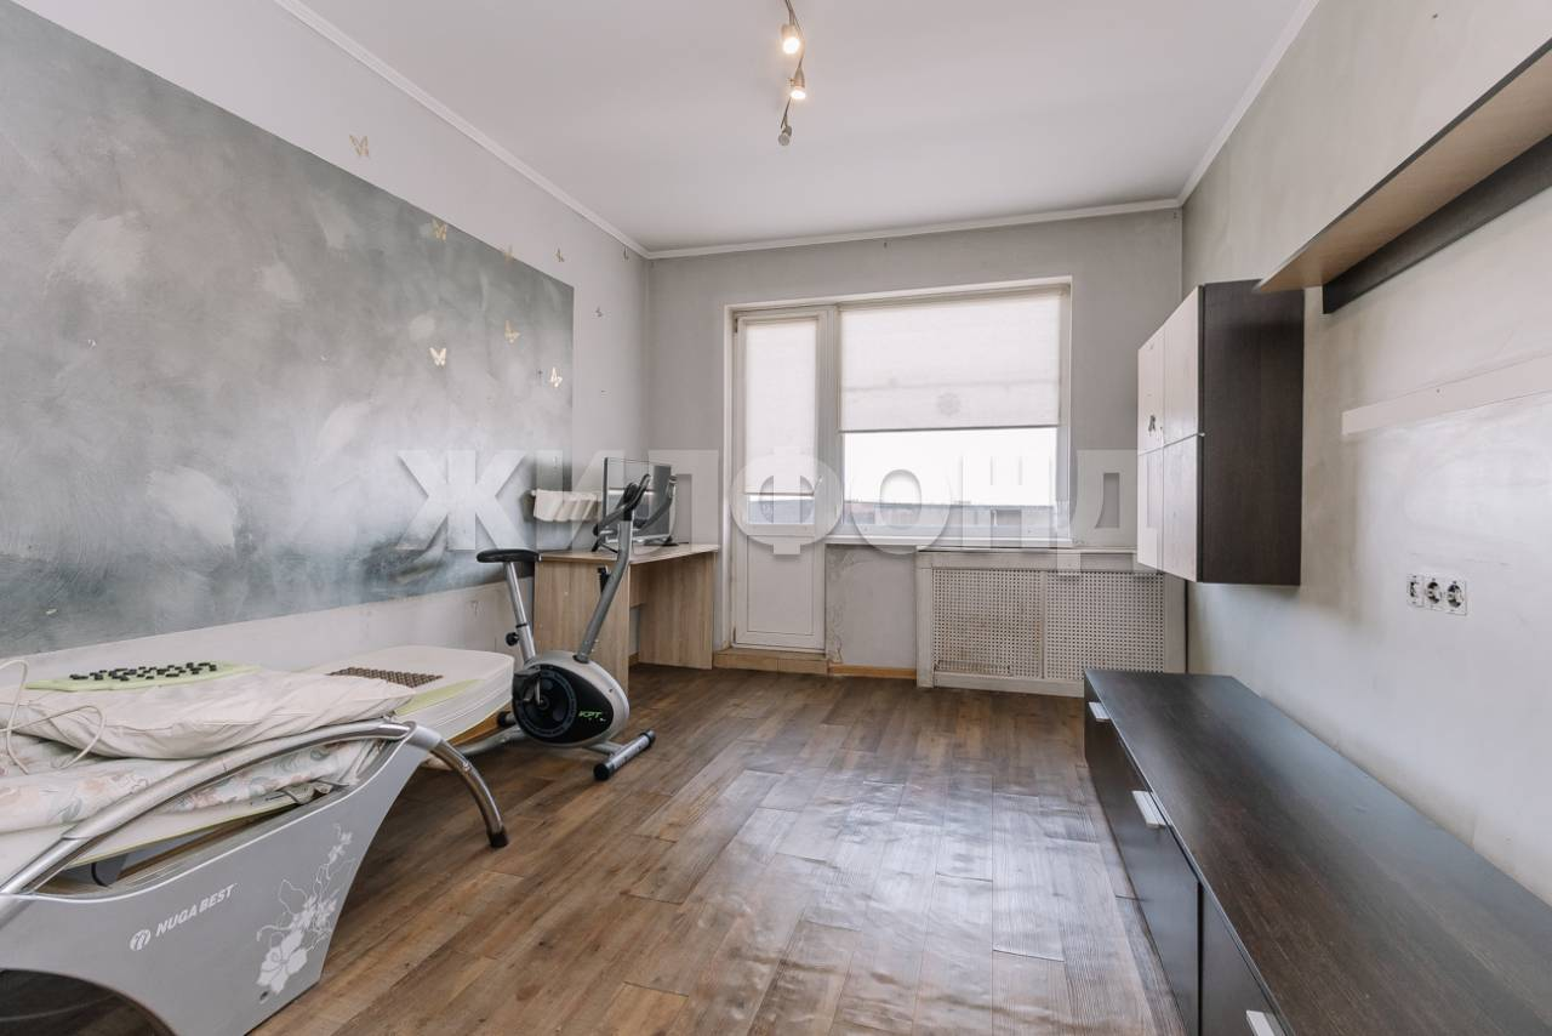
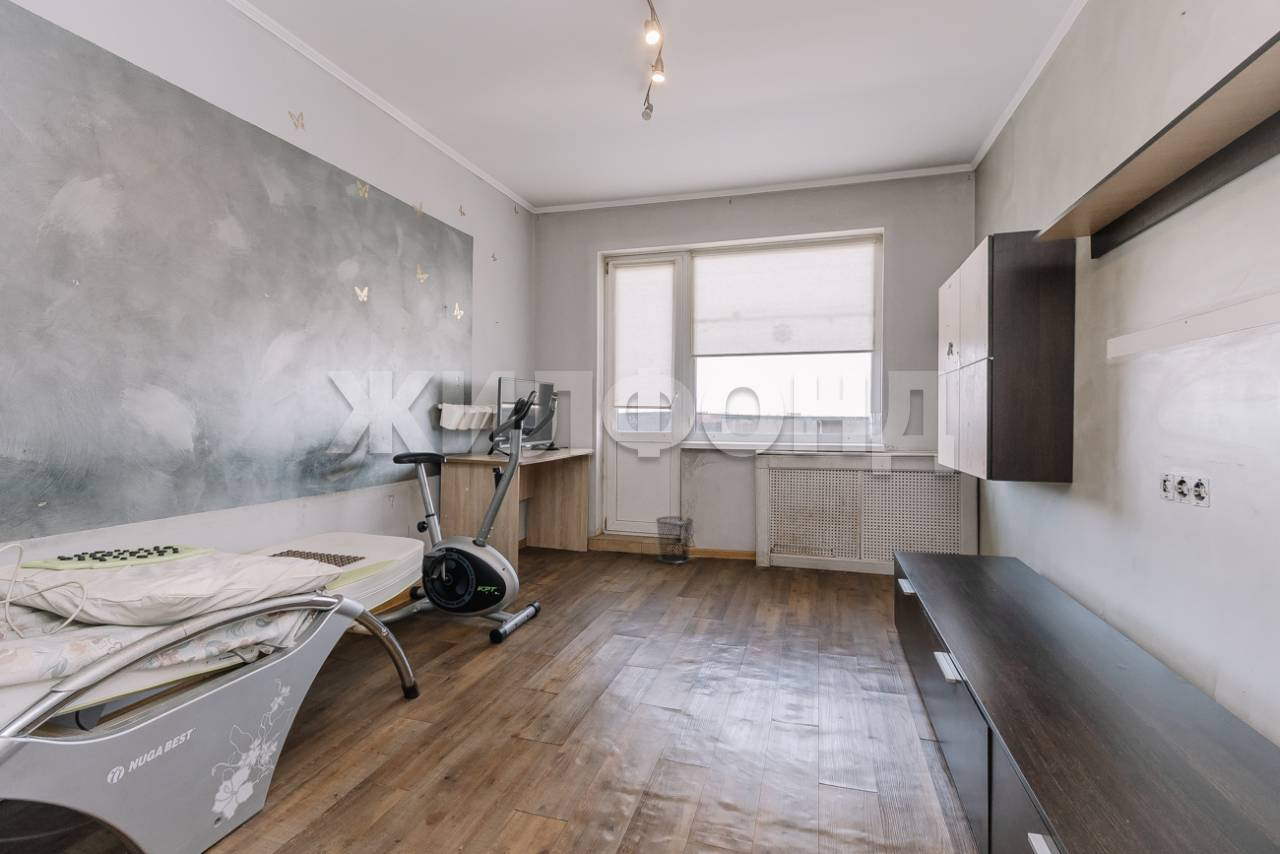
+ waste bin [655,515,694,565]
